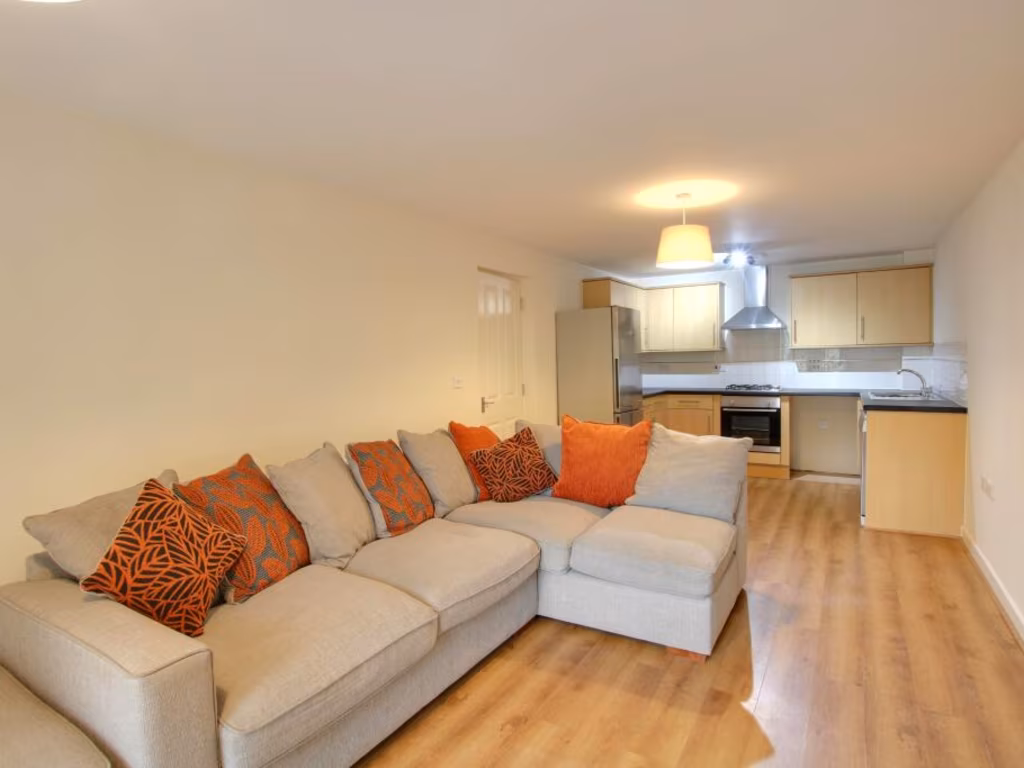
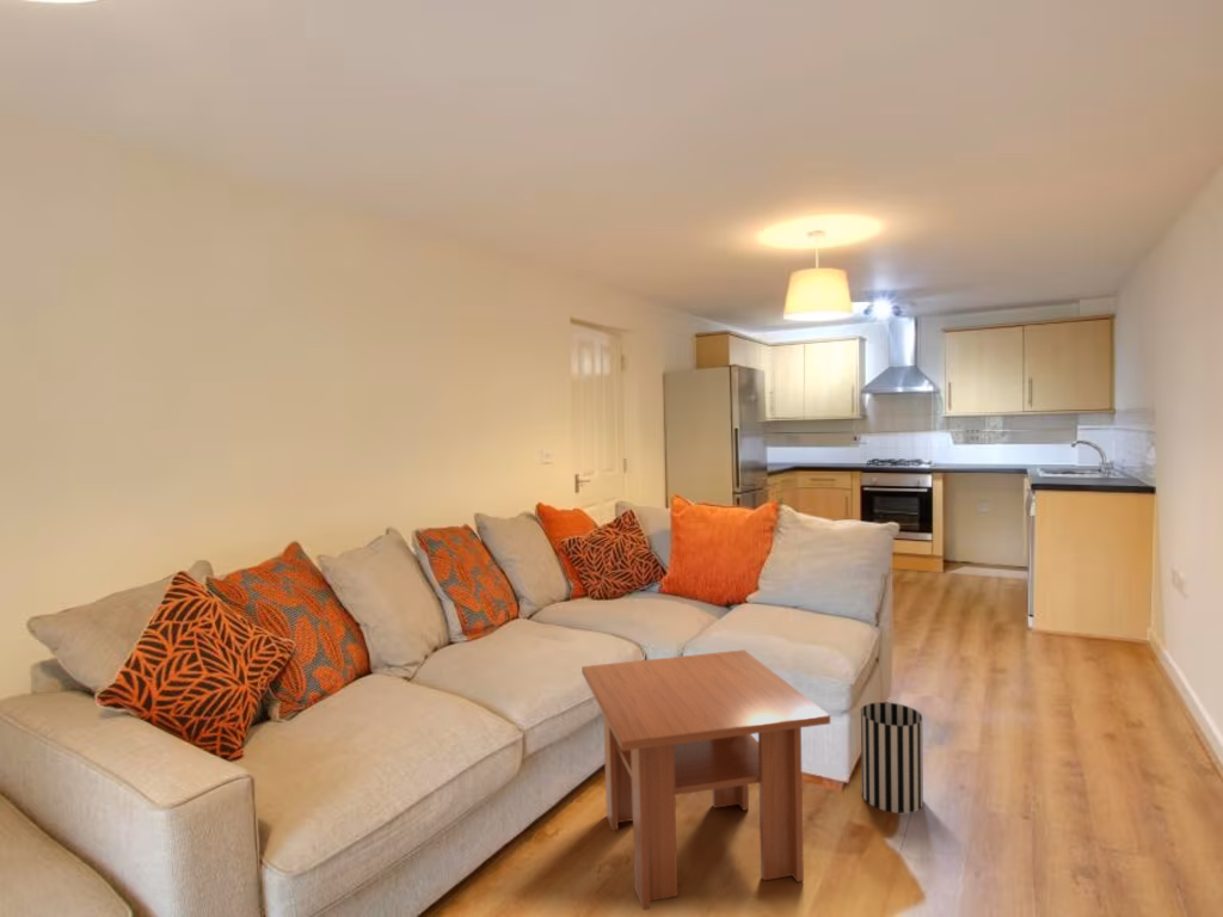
+ coffee table [580,648,831,911]
+ wastebasket [860,701,924,814]
